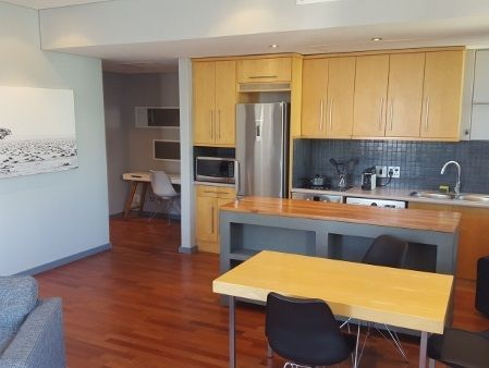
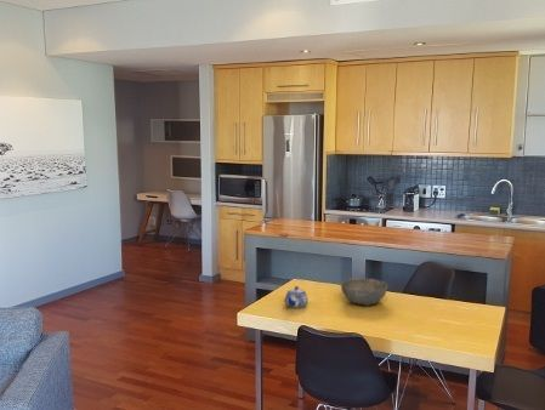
+ teapot [284,285,310,309]
+ bowl [340,278,388,306]
